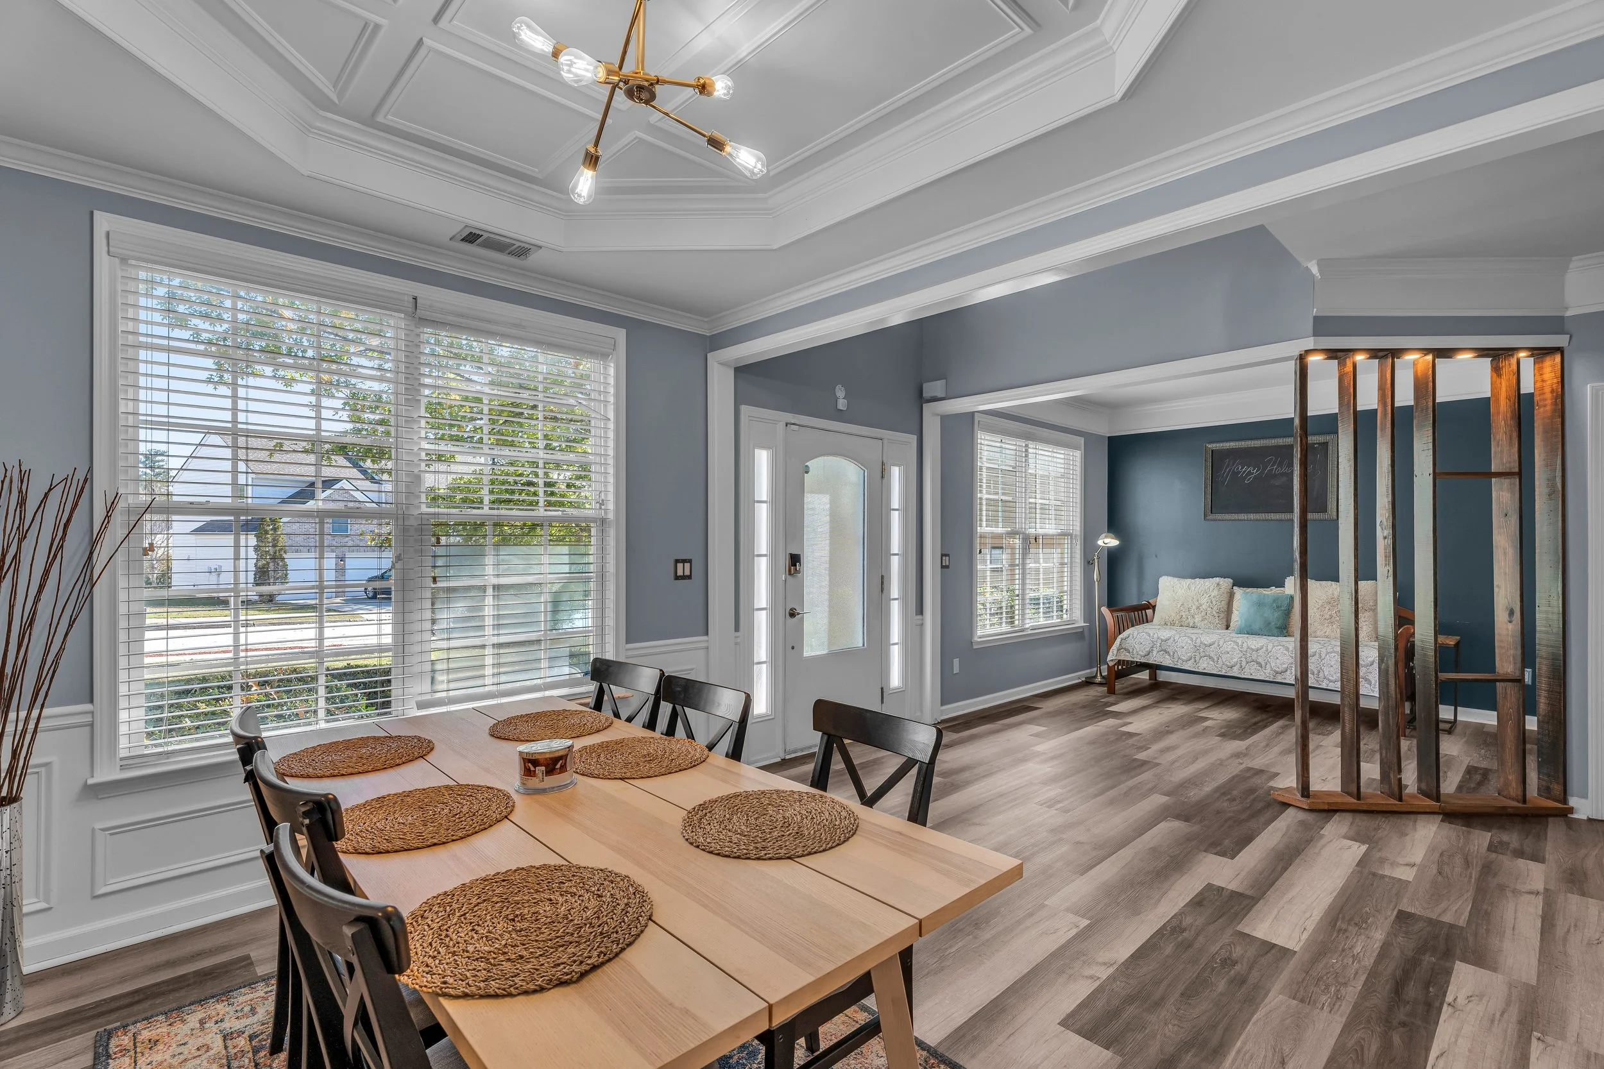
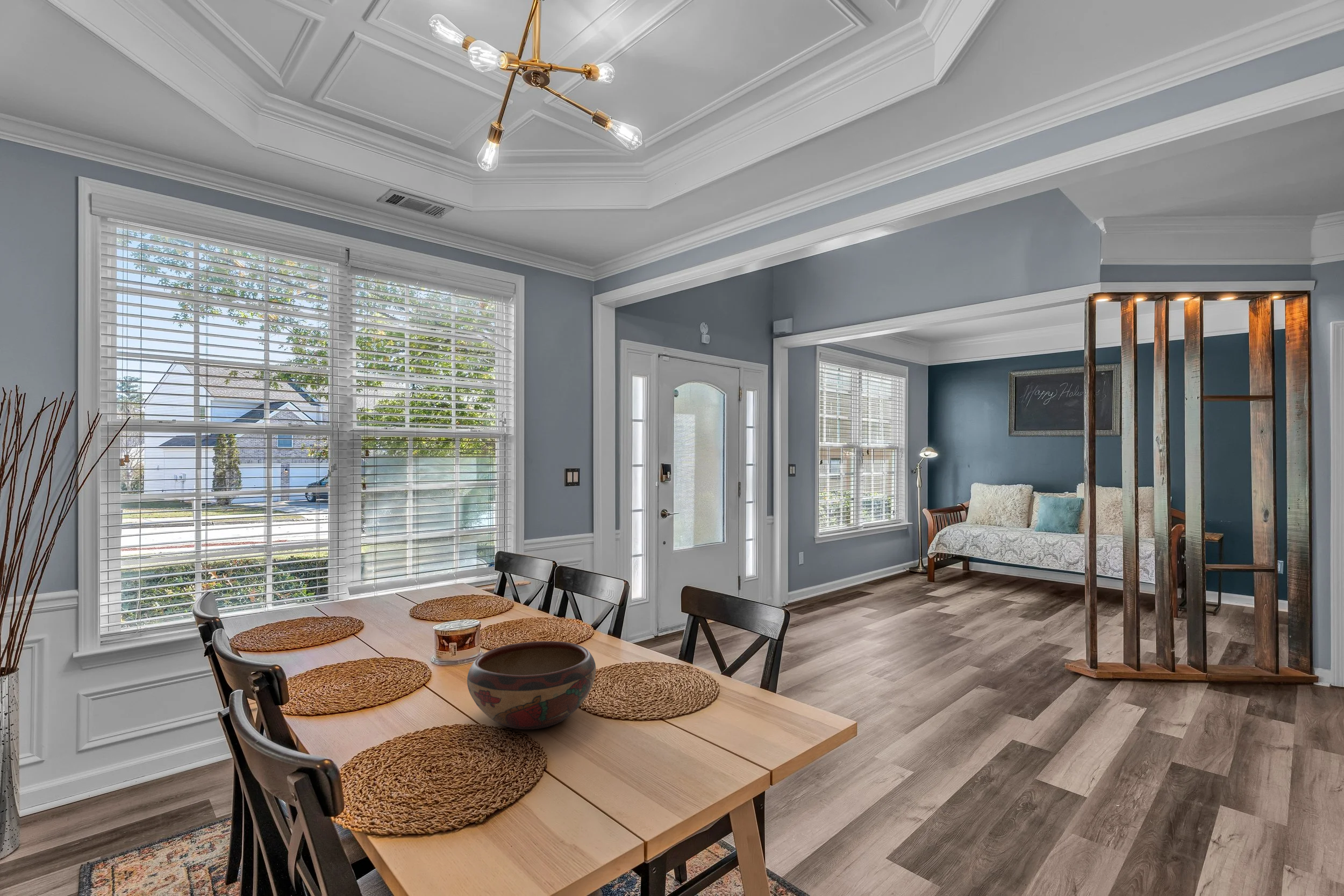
+ decorative bowl [467,641,596,730]
